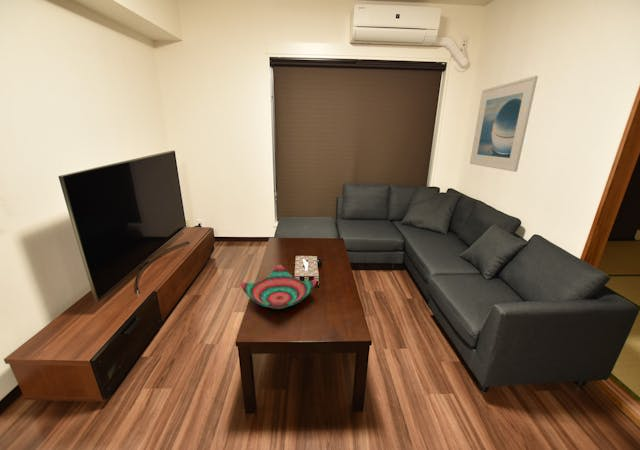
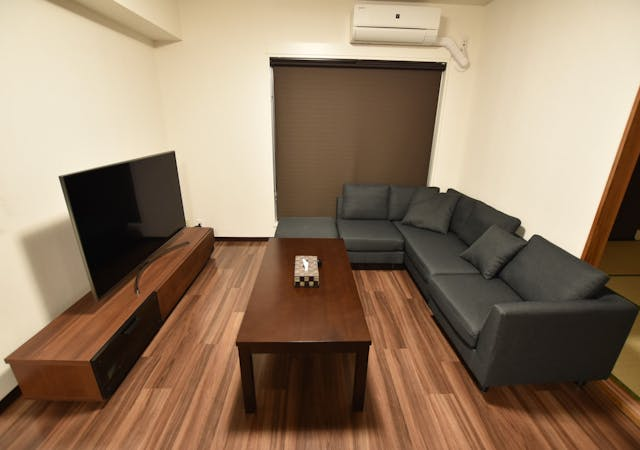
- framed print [469,75,539,173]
- decorative bowl [239,264,317,310]
